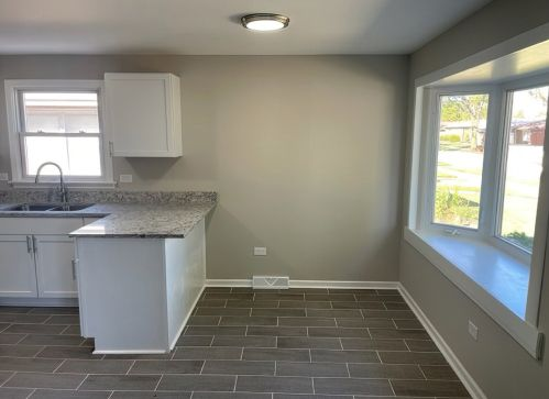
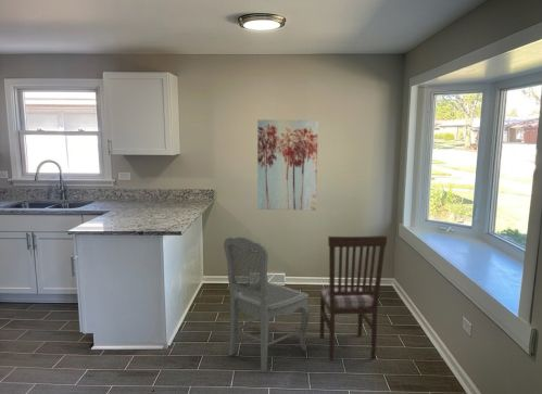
+ dining chair [318,234,388,361]
+ dining chair [223,236,310,373]
+ wall art [256,118,319,212]
